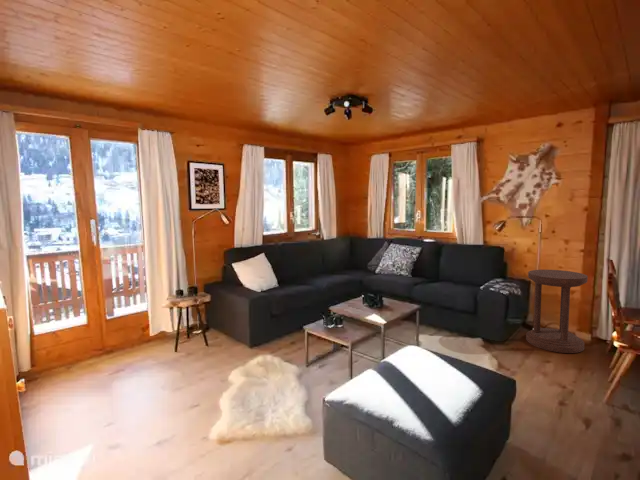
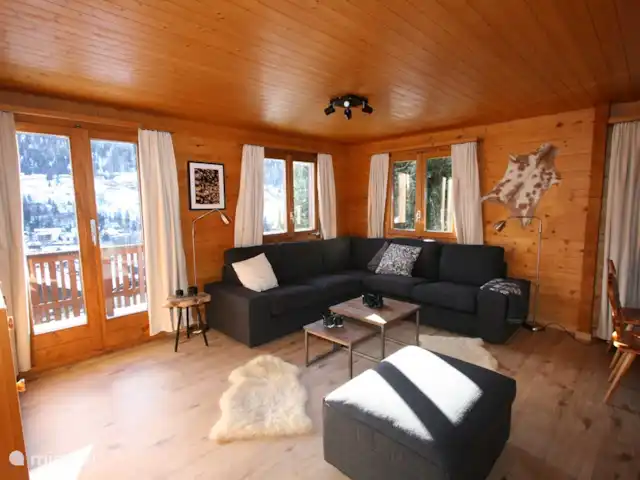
- side table [525,269,589,354]
